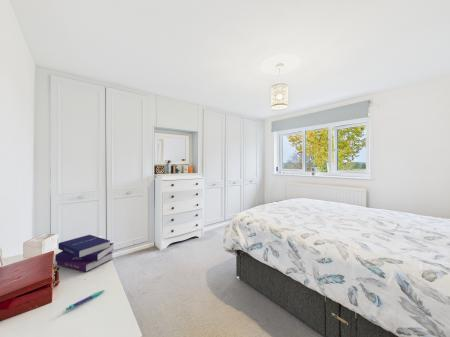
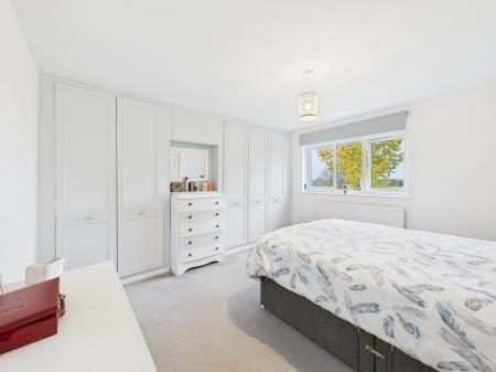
- pen [65,289,105,312]
- book [54,234,115,273]
